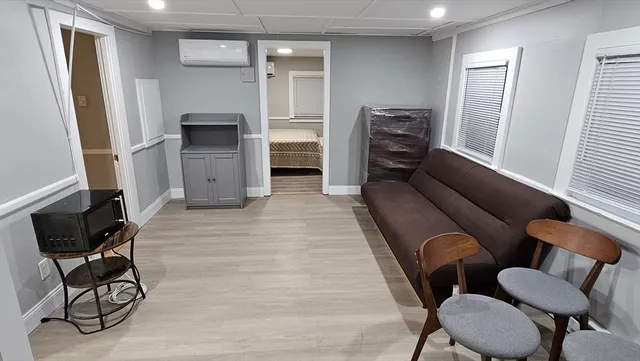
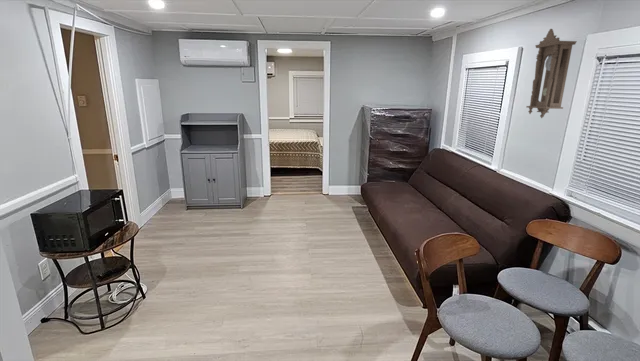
+ pendulum clock [525,28,578,119]
